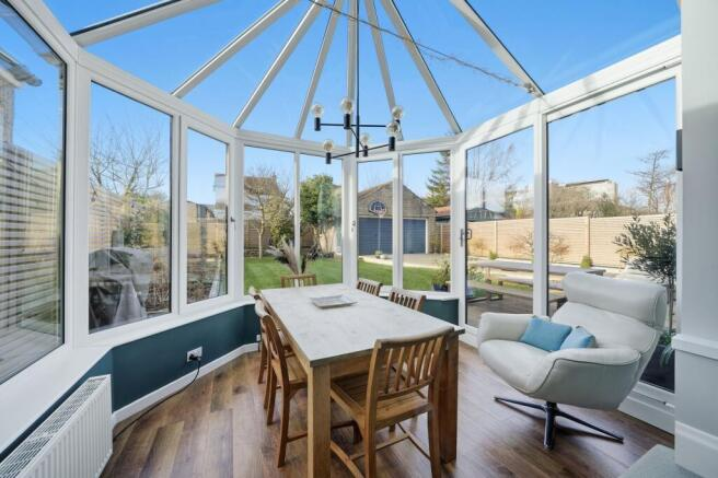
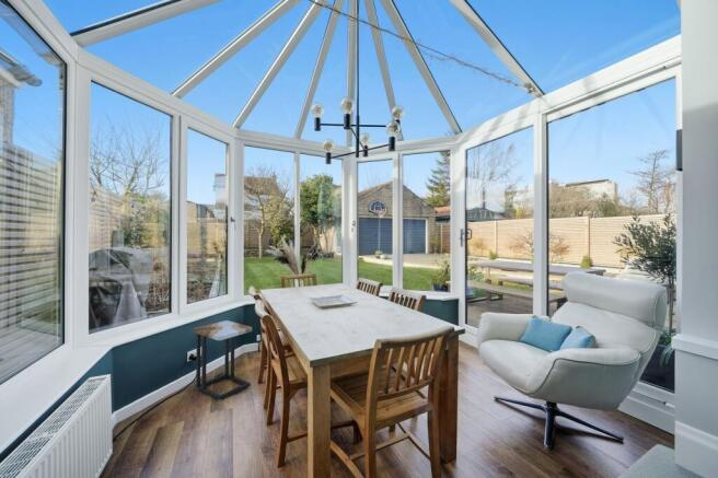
+ side table [193,319,253,401]
